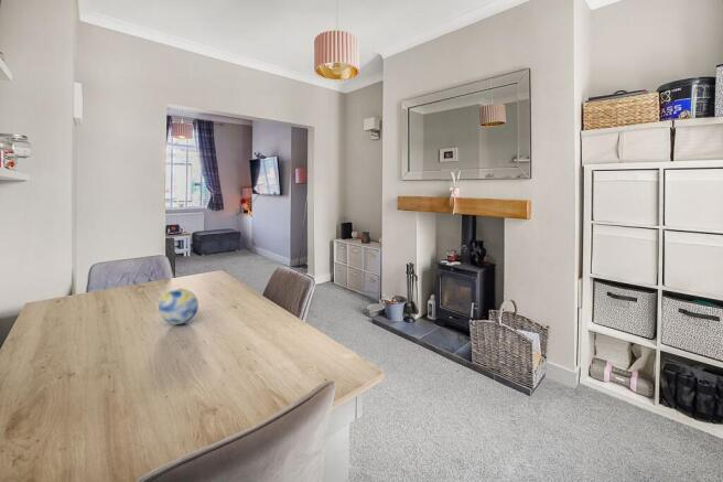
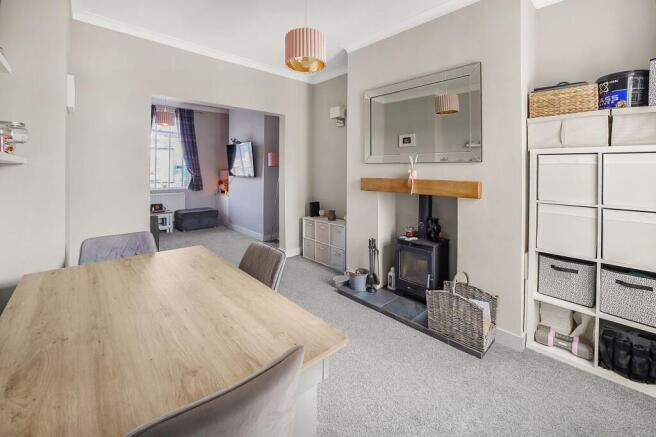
- decorative ball [158,287,199,325]
